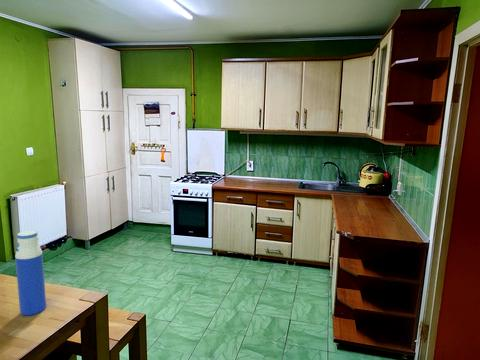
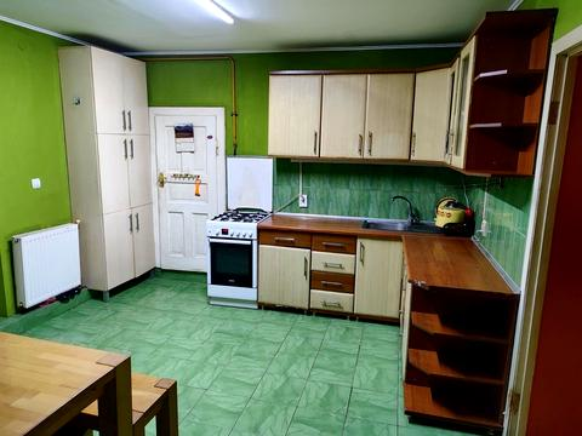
- water bottle [14,230,47,316]
